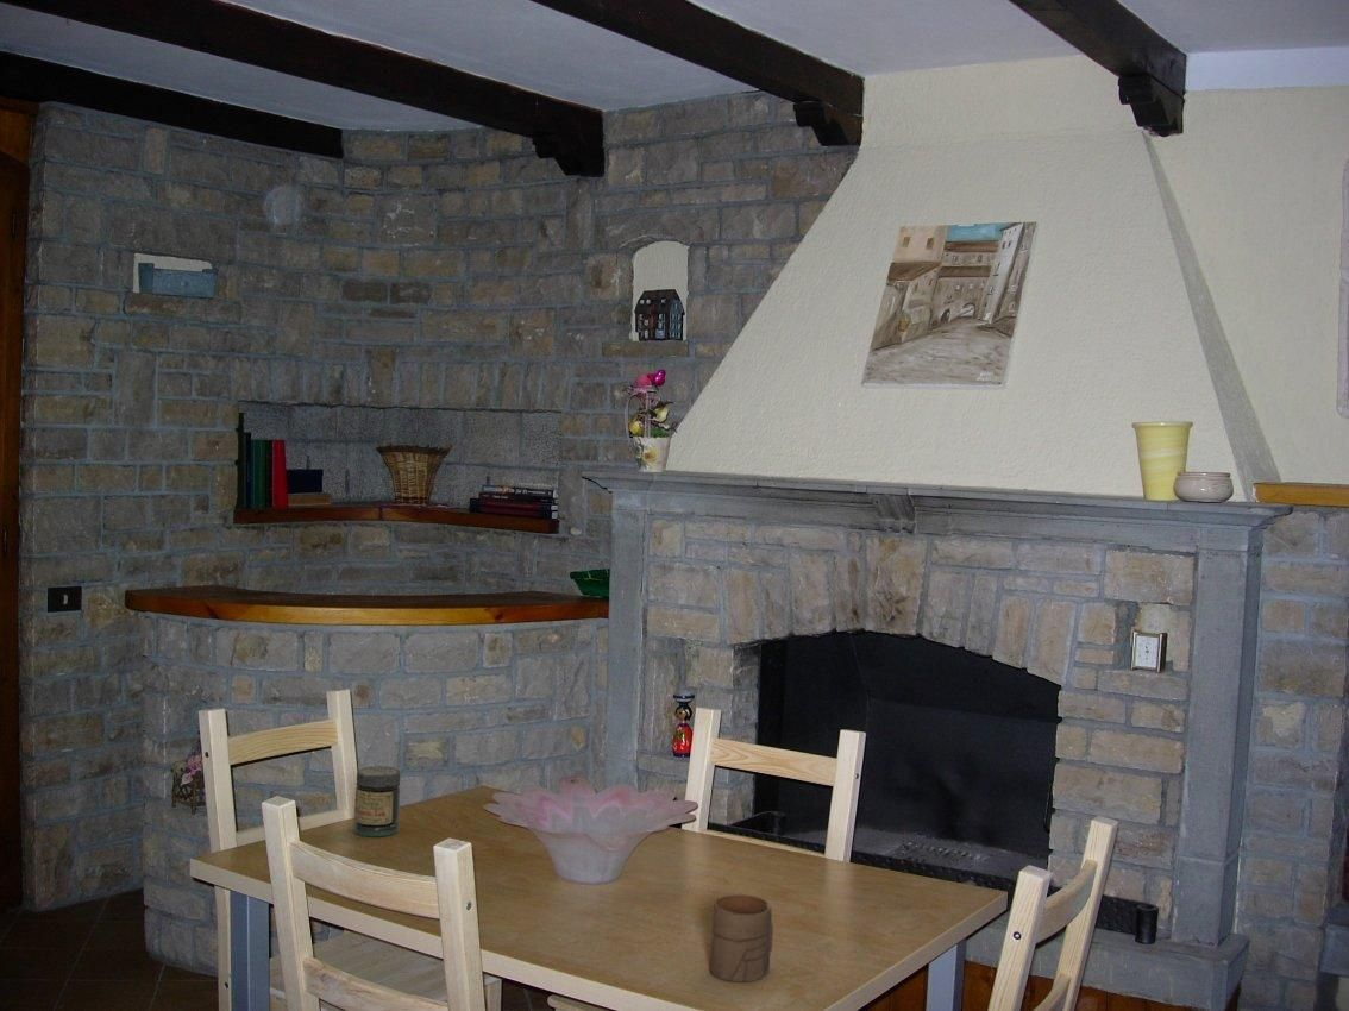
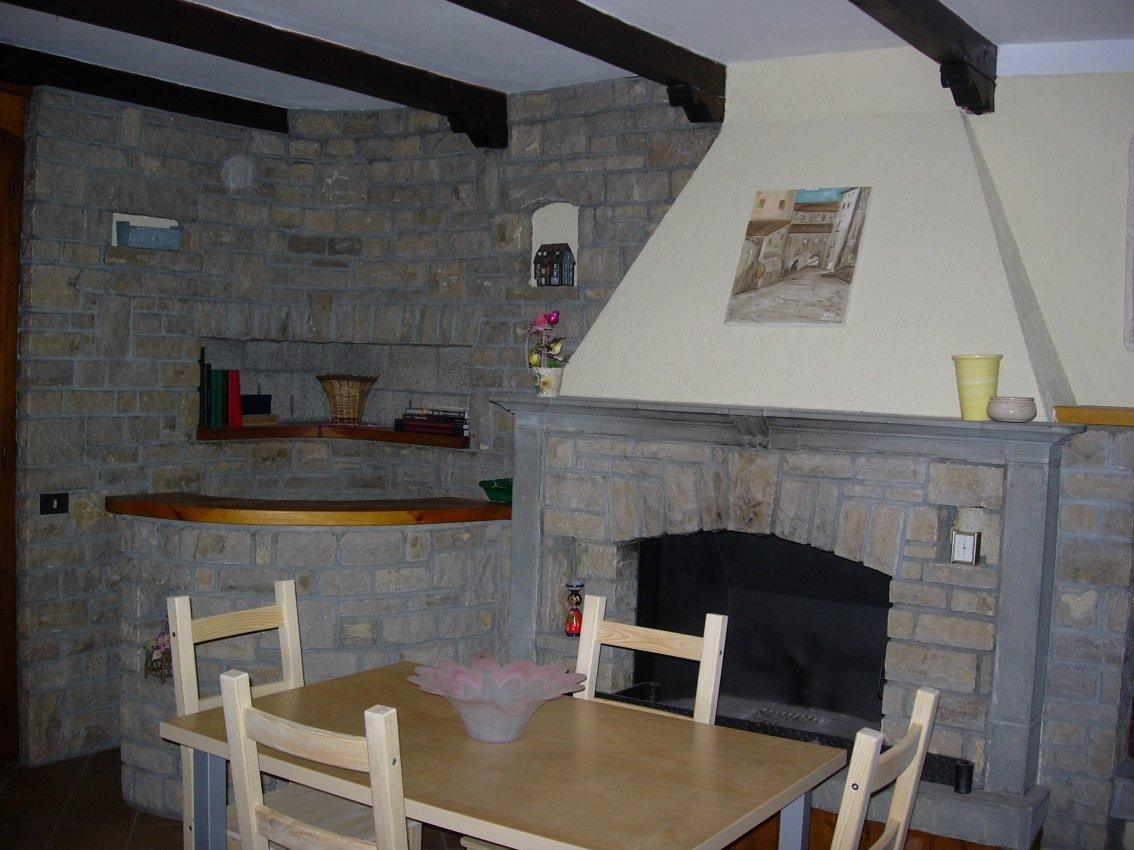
- cup [709,893,774,982]
- jar [353,765,401,837]
